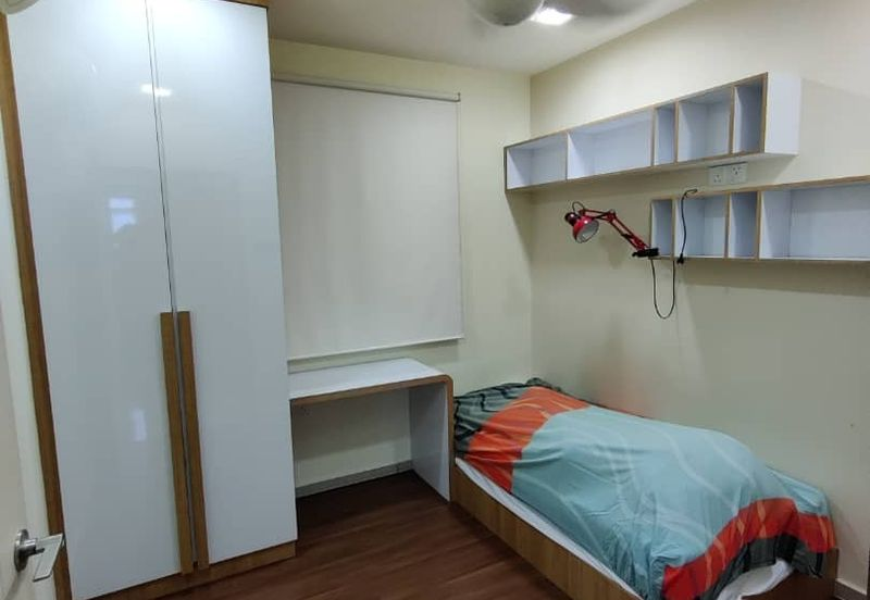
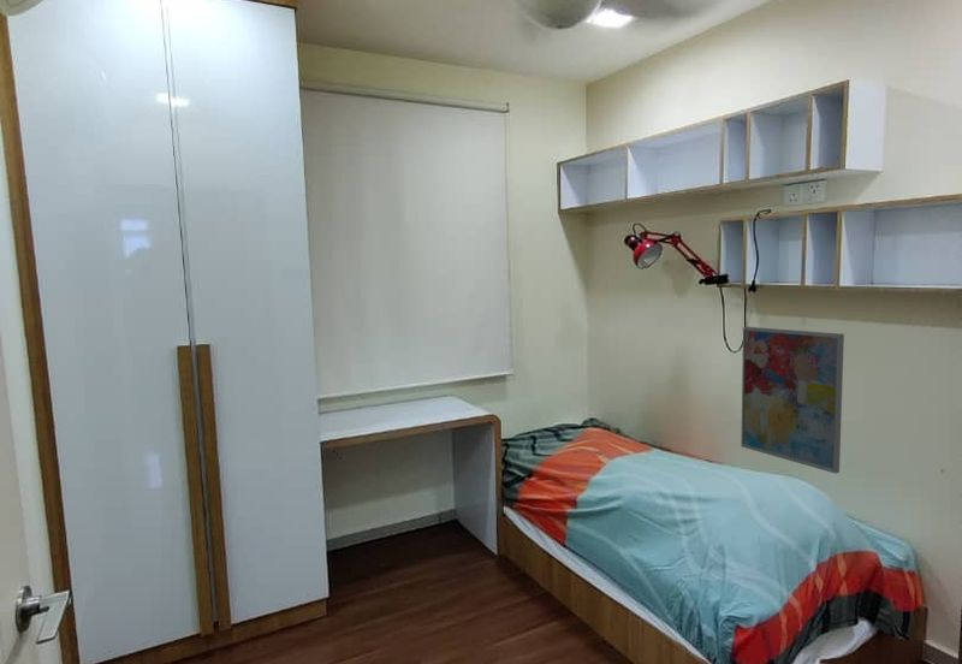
+ wall art [740,326,845,475]
